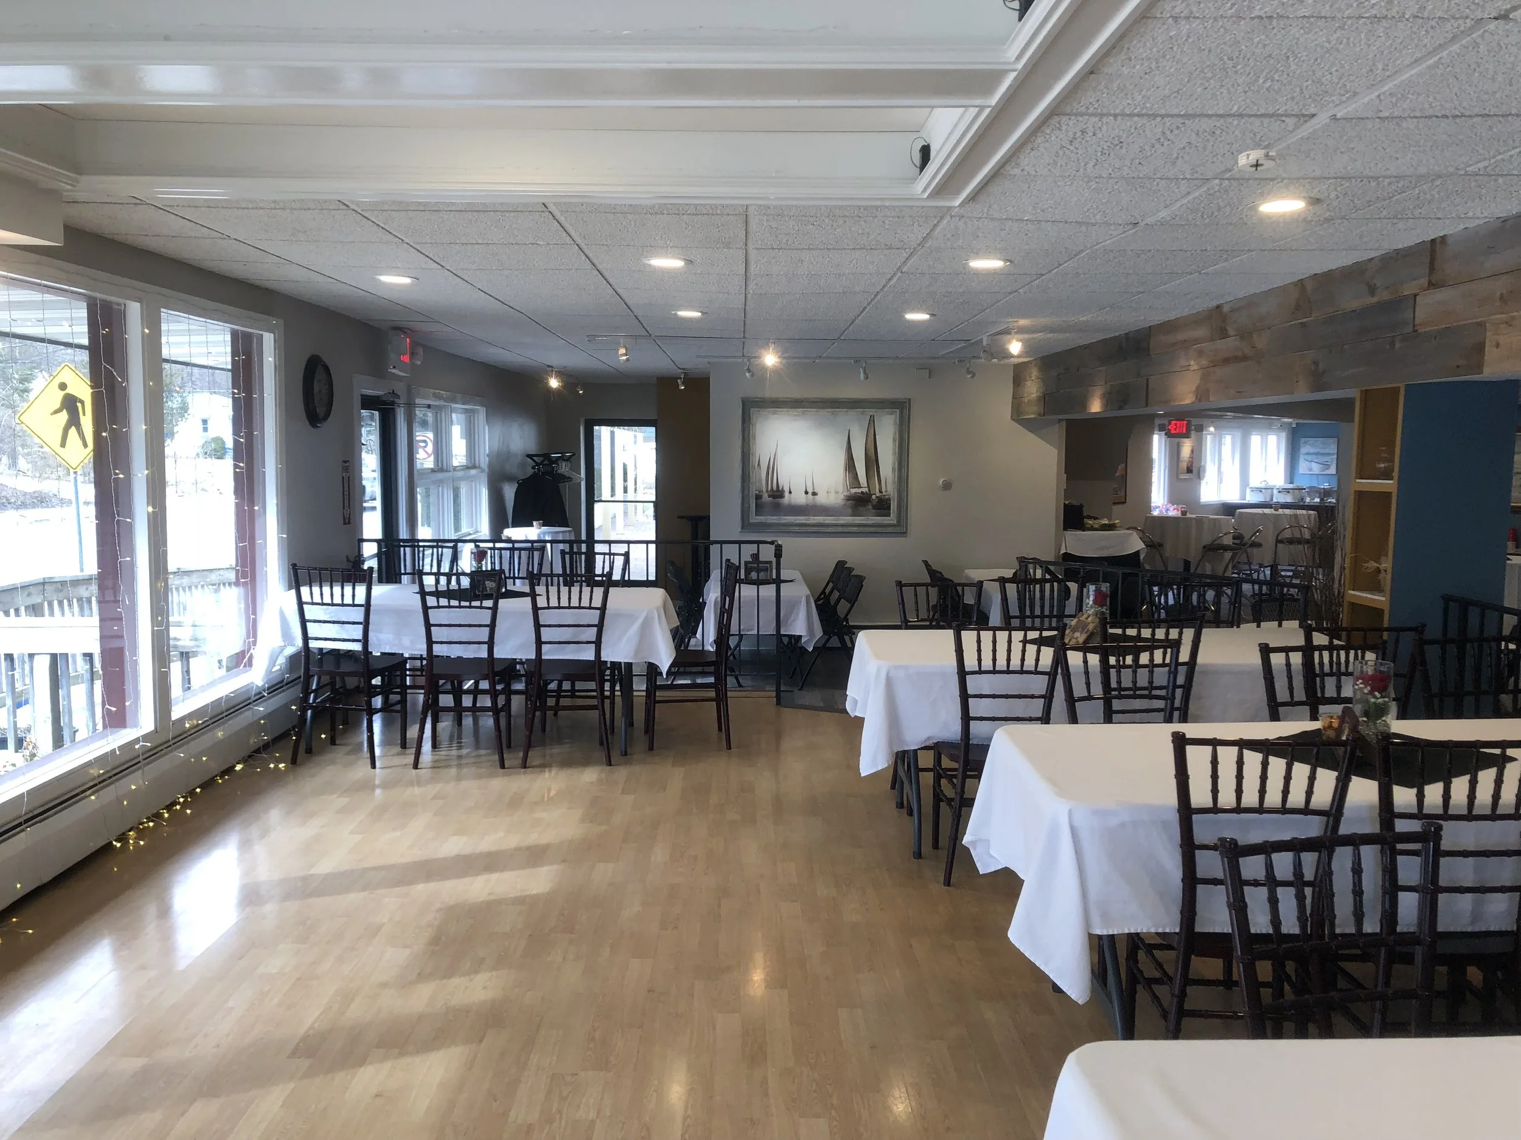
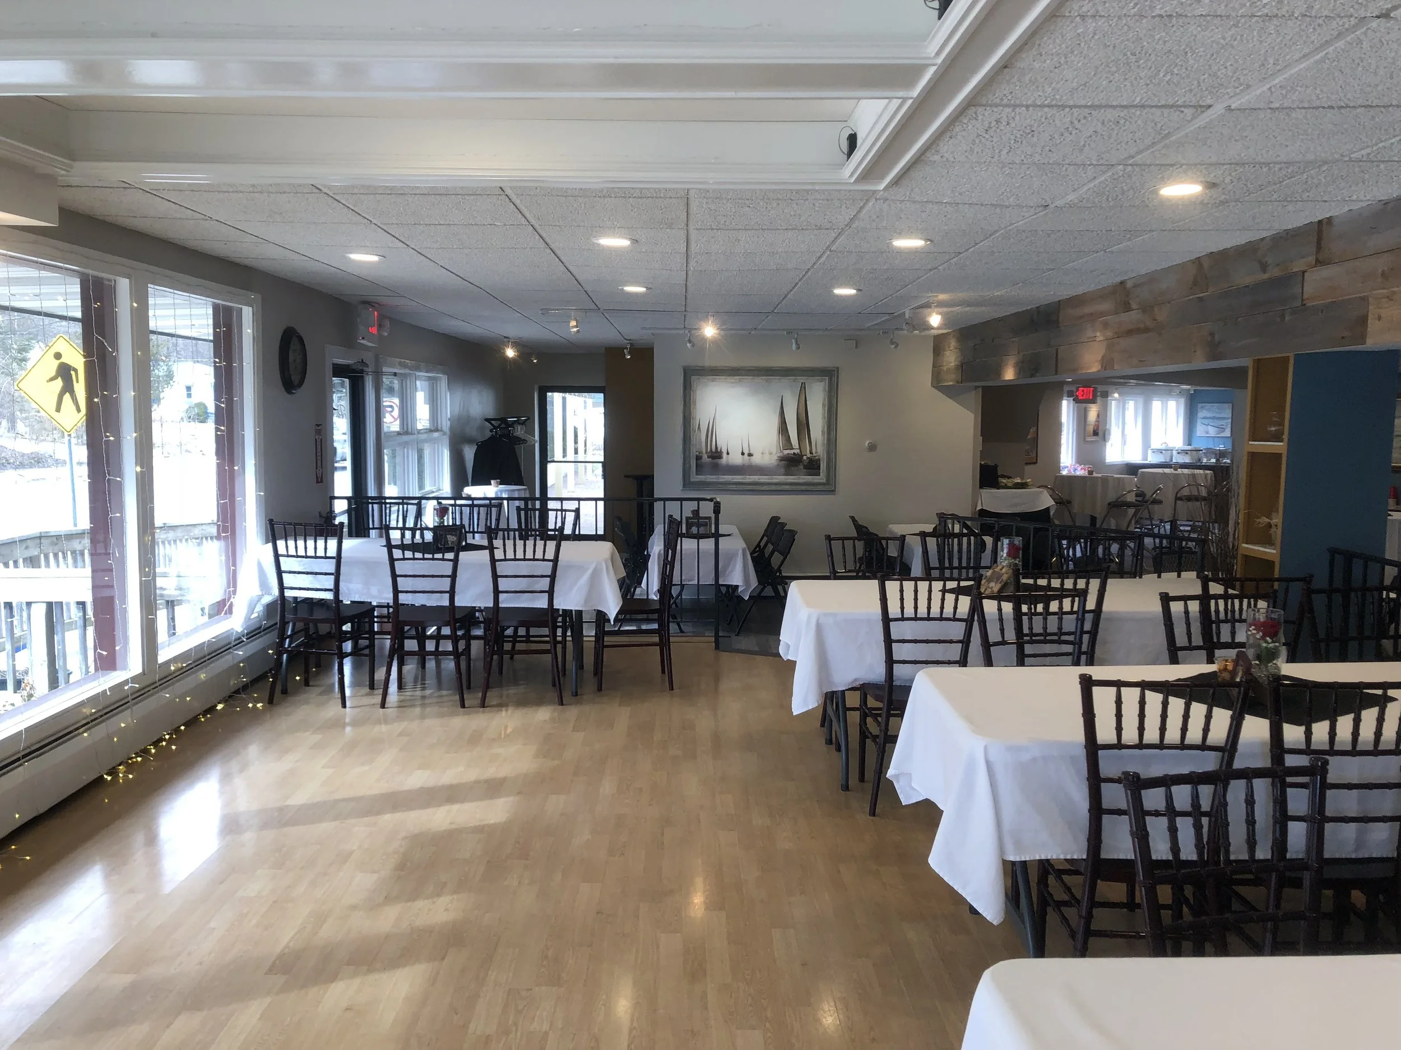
- smoke detector [1231,148,1280,175]
